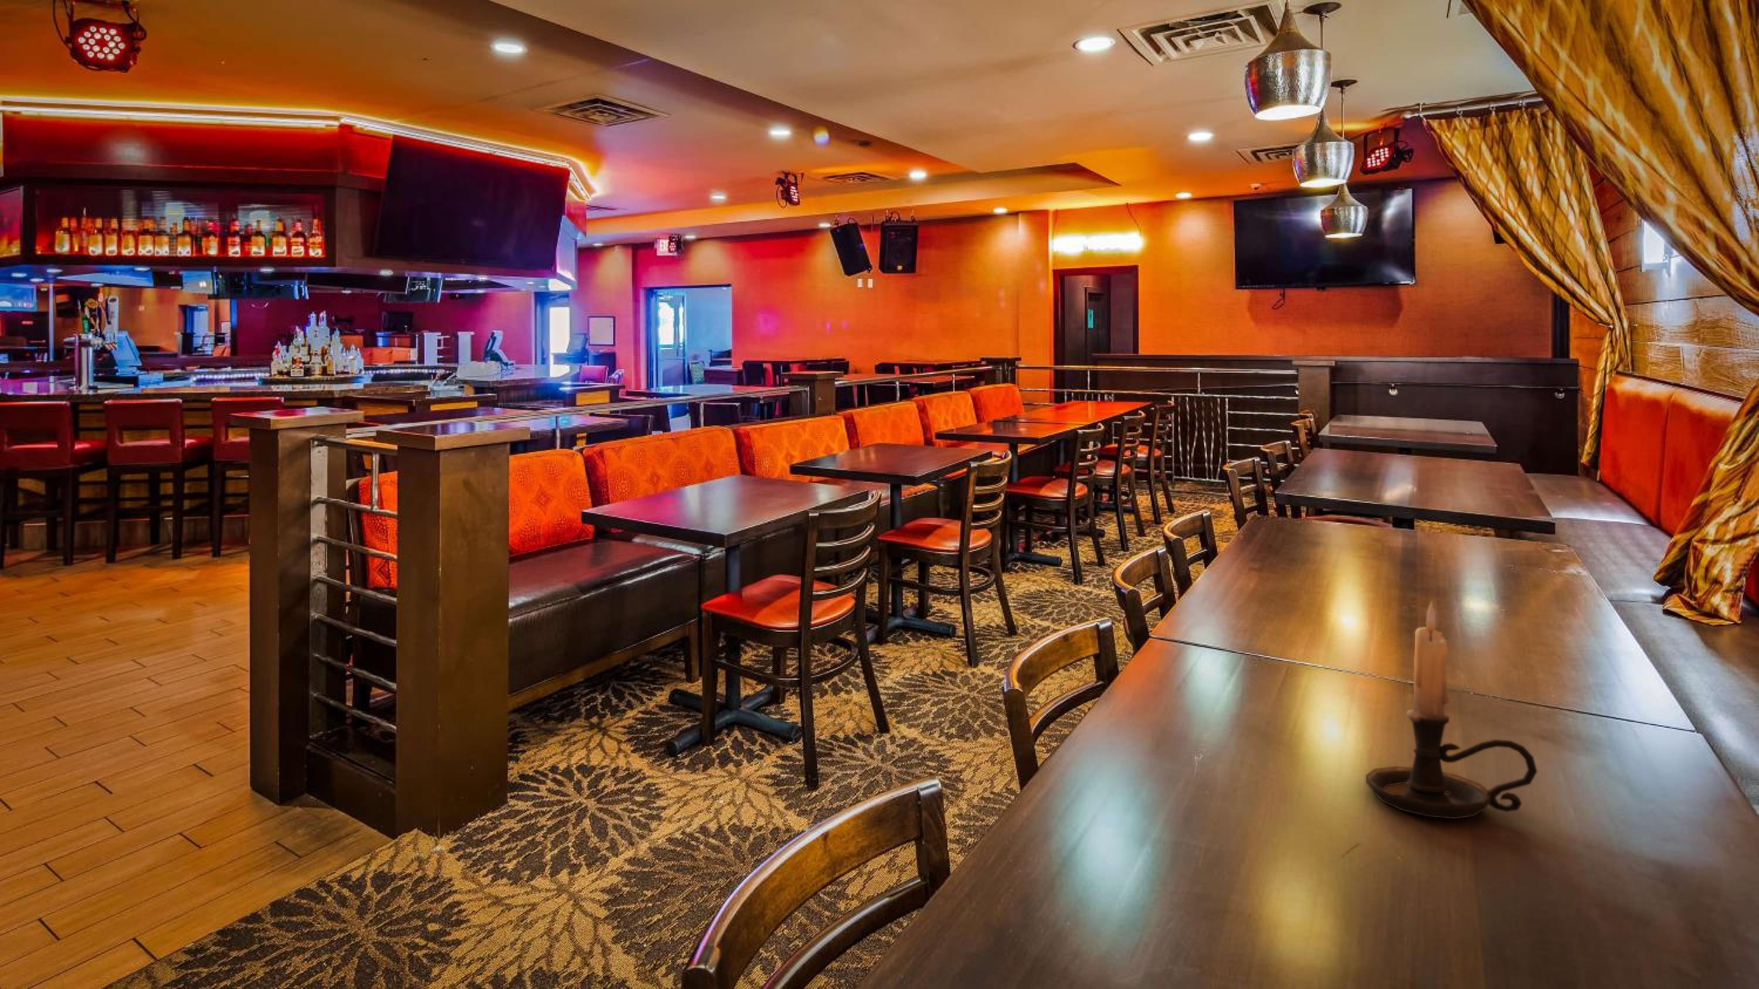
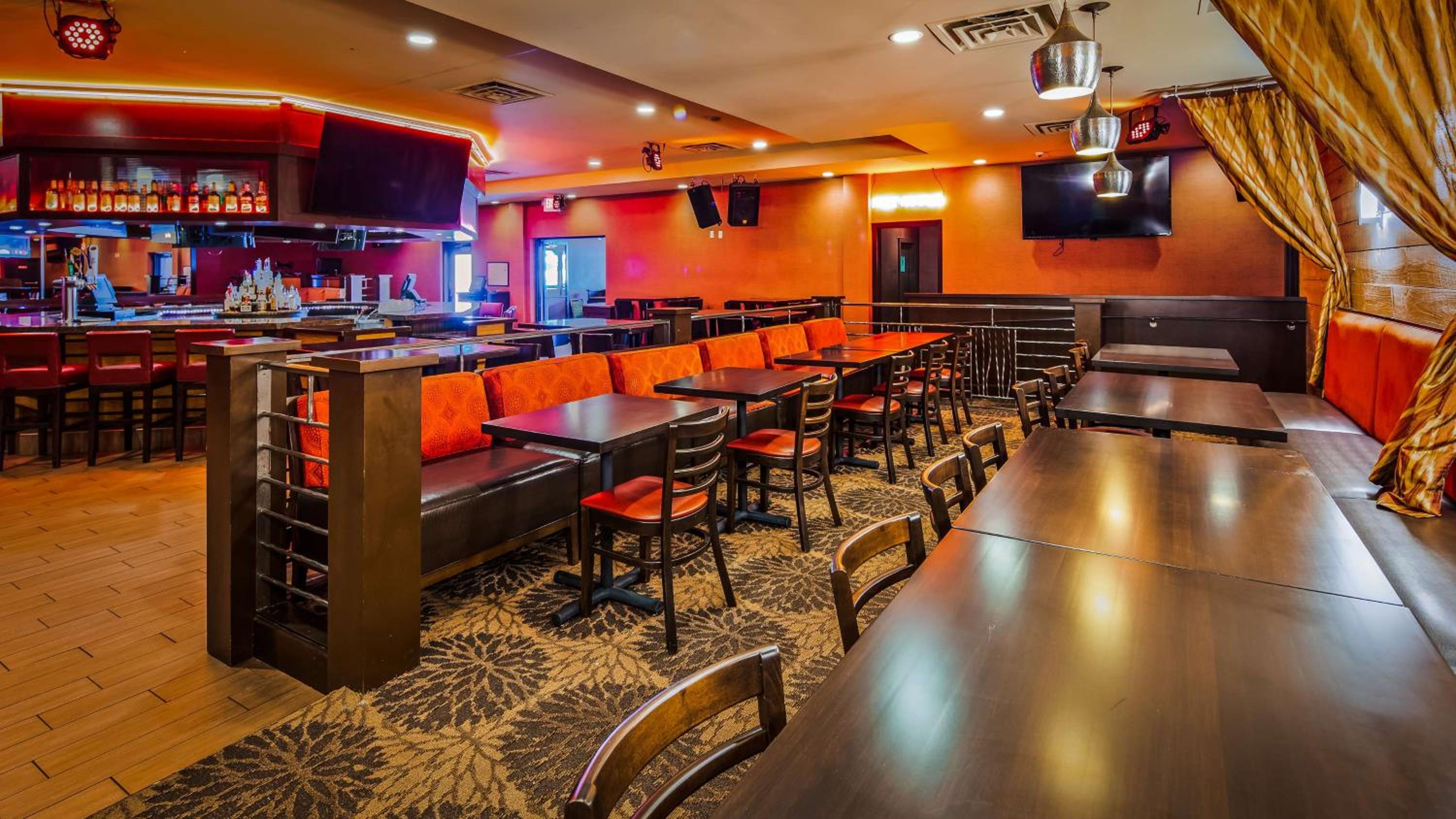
- candle holder [1365,599,1538,820]
